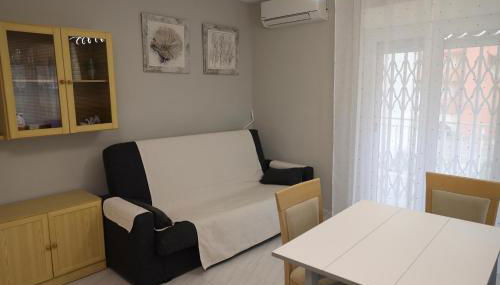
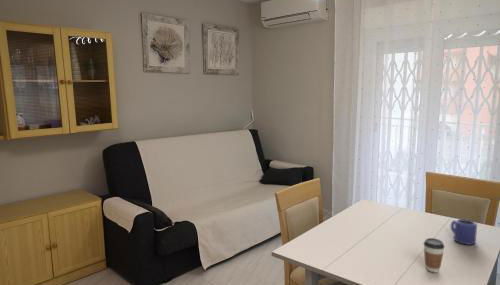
+ coffee cup [423,237,445,273]
+ mug [450,218,478,246]
